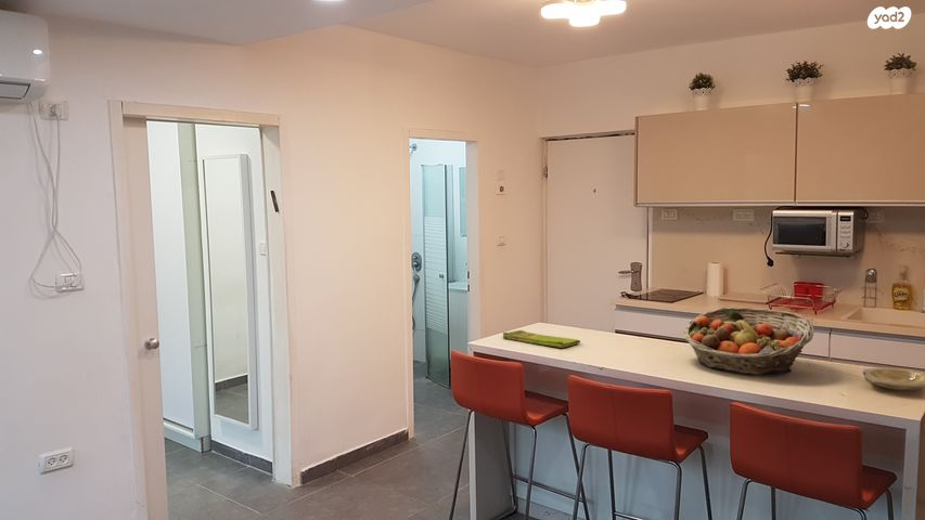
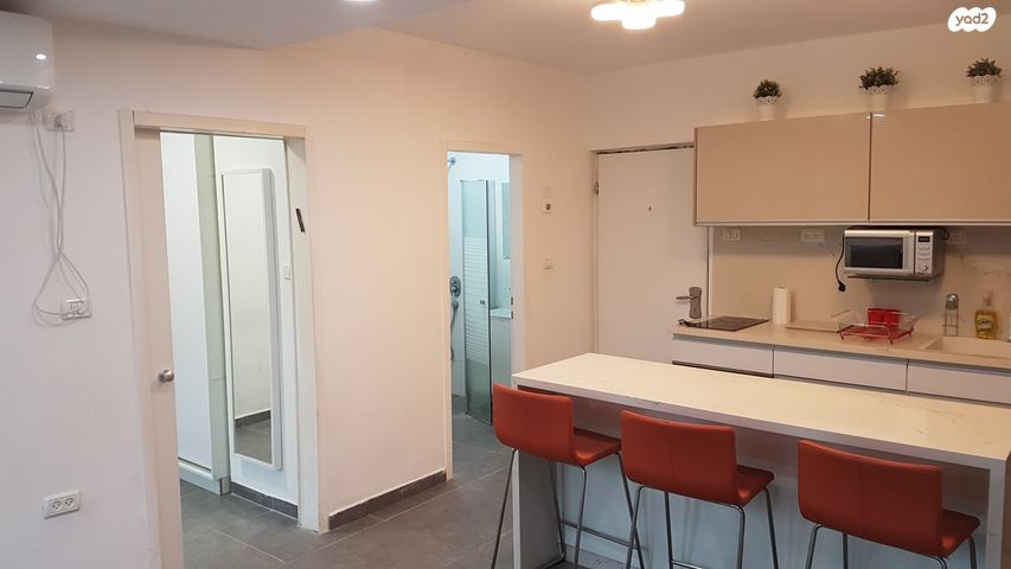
- dish towel [502,329,581,349]
- plate [862,367,925,391]
- fruit basket [682,307,815,376]
